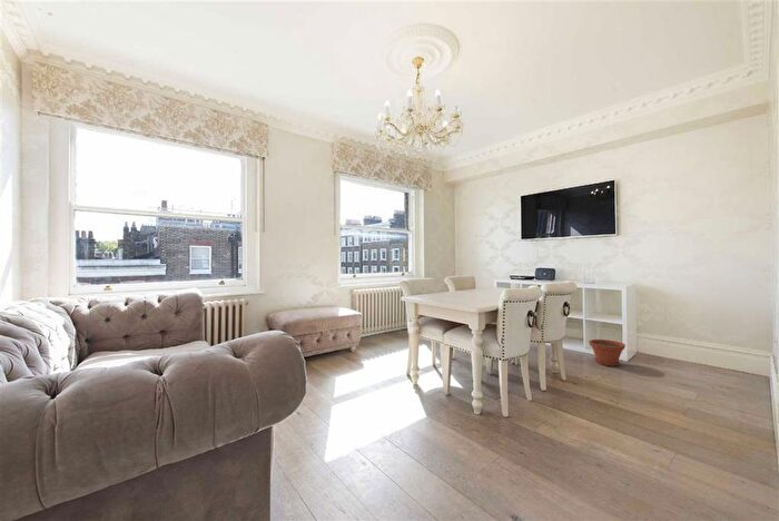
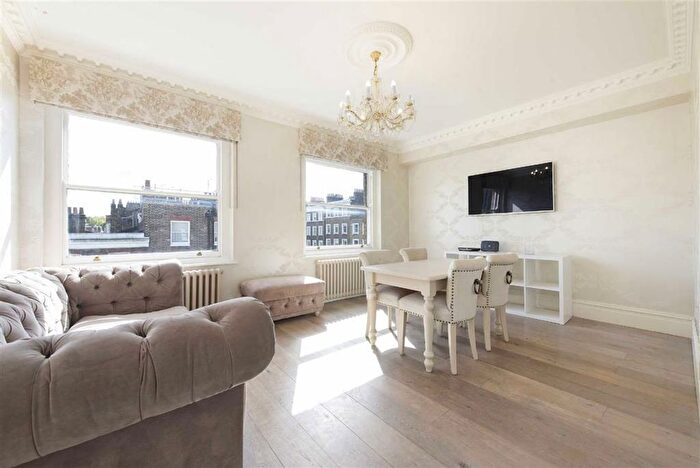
- plant pot [588,338,627,367]
